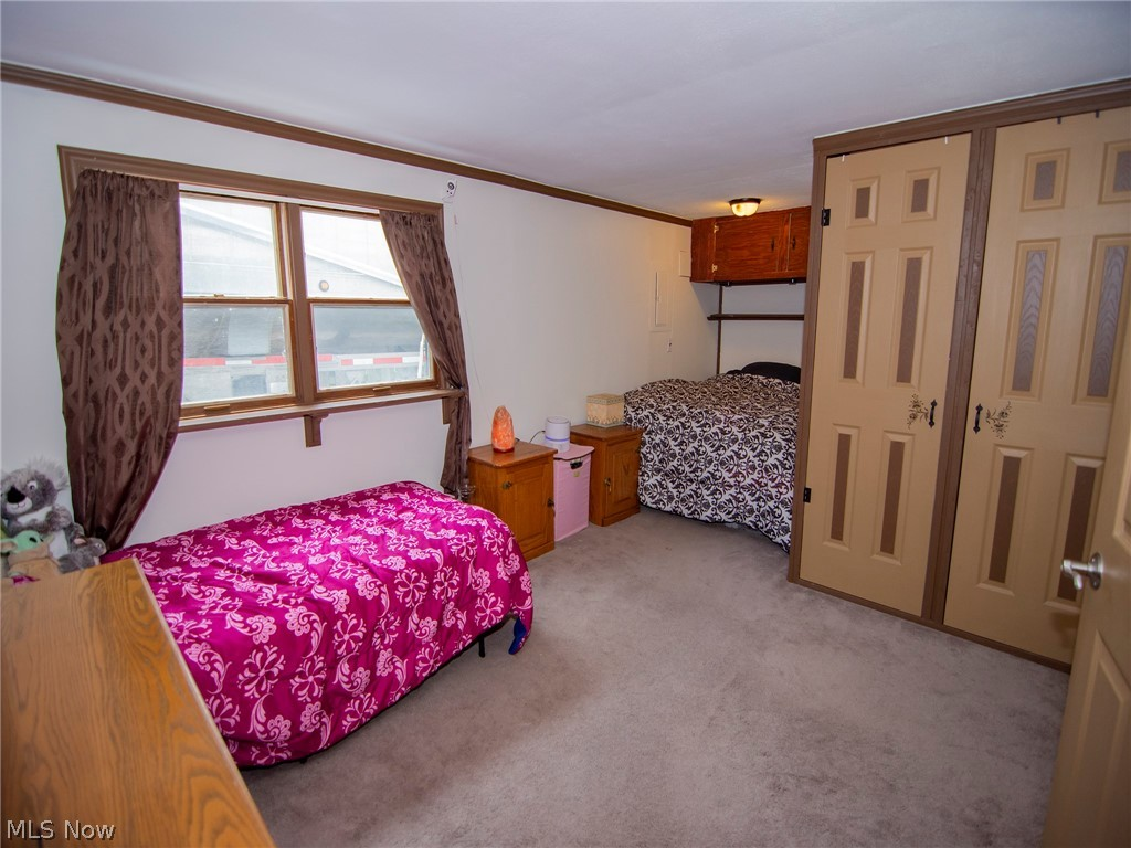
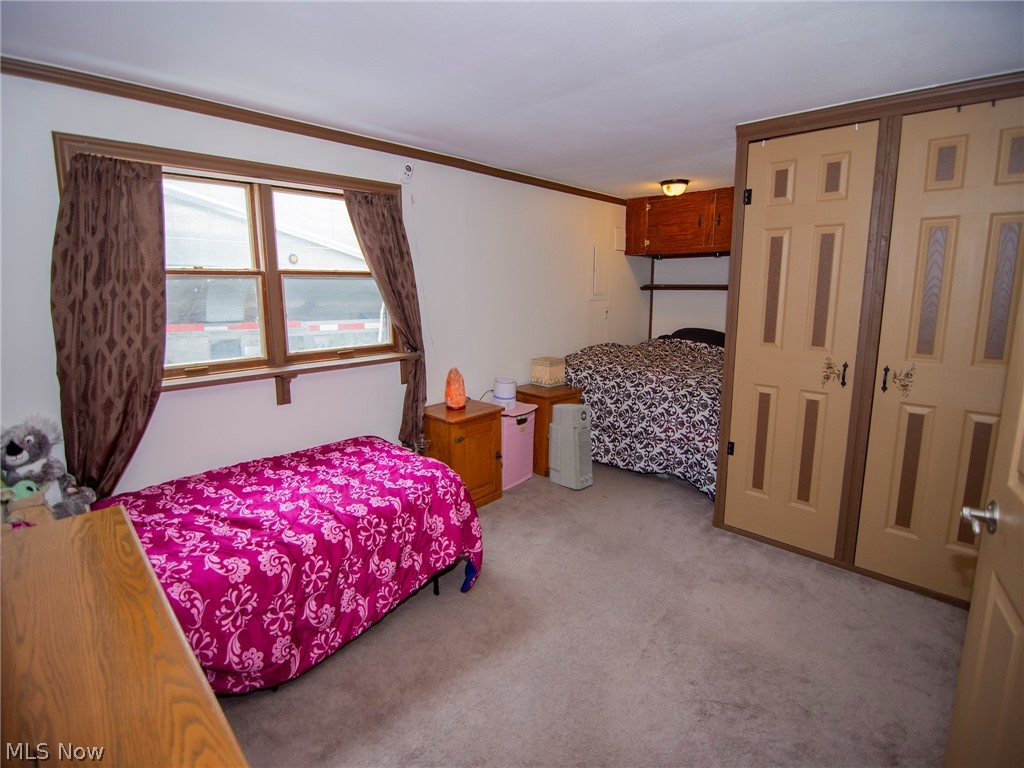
+ air purifier [548,403,594,490]
